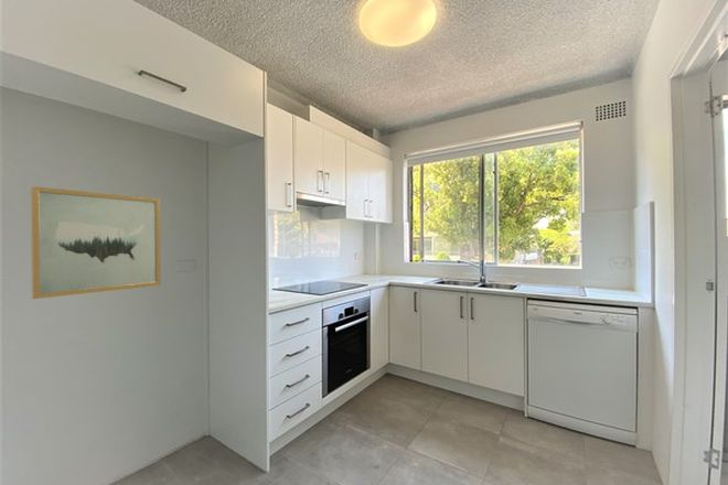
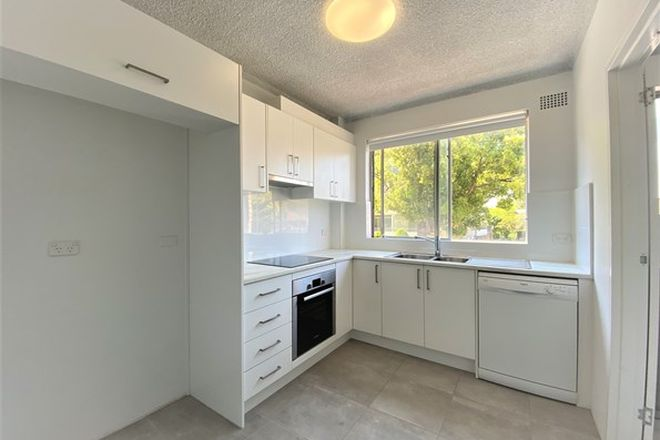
- wall art [30,185,162,300]
